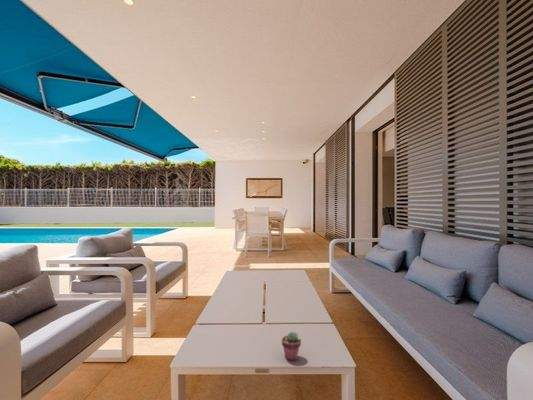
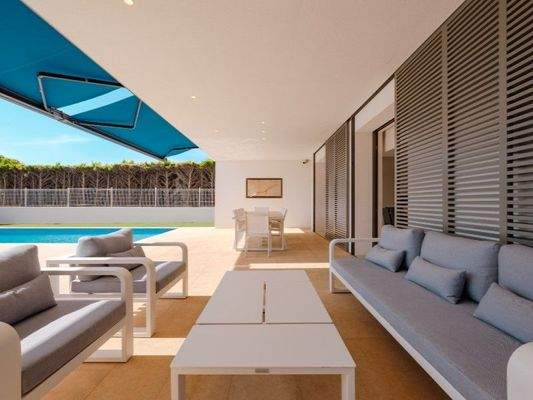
- potted succulent [281,331,302,361]
